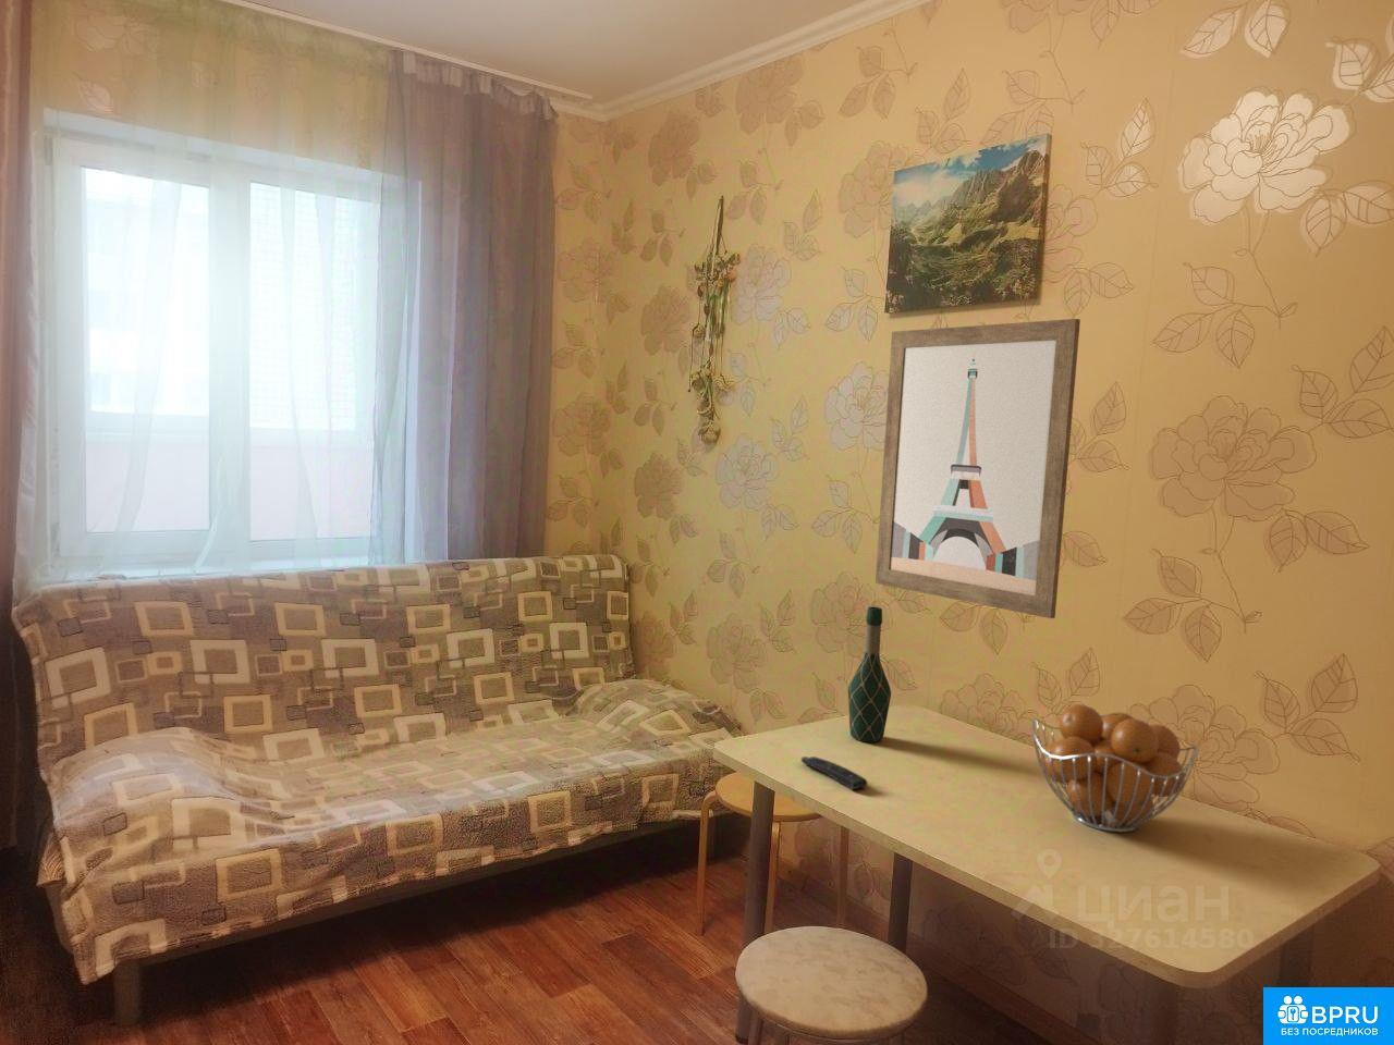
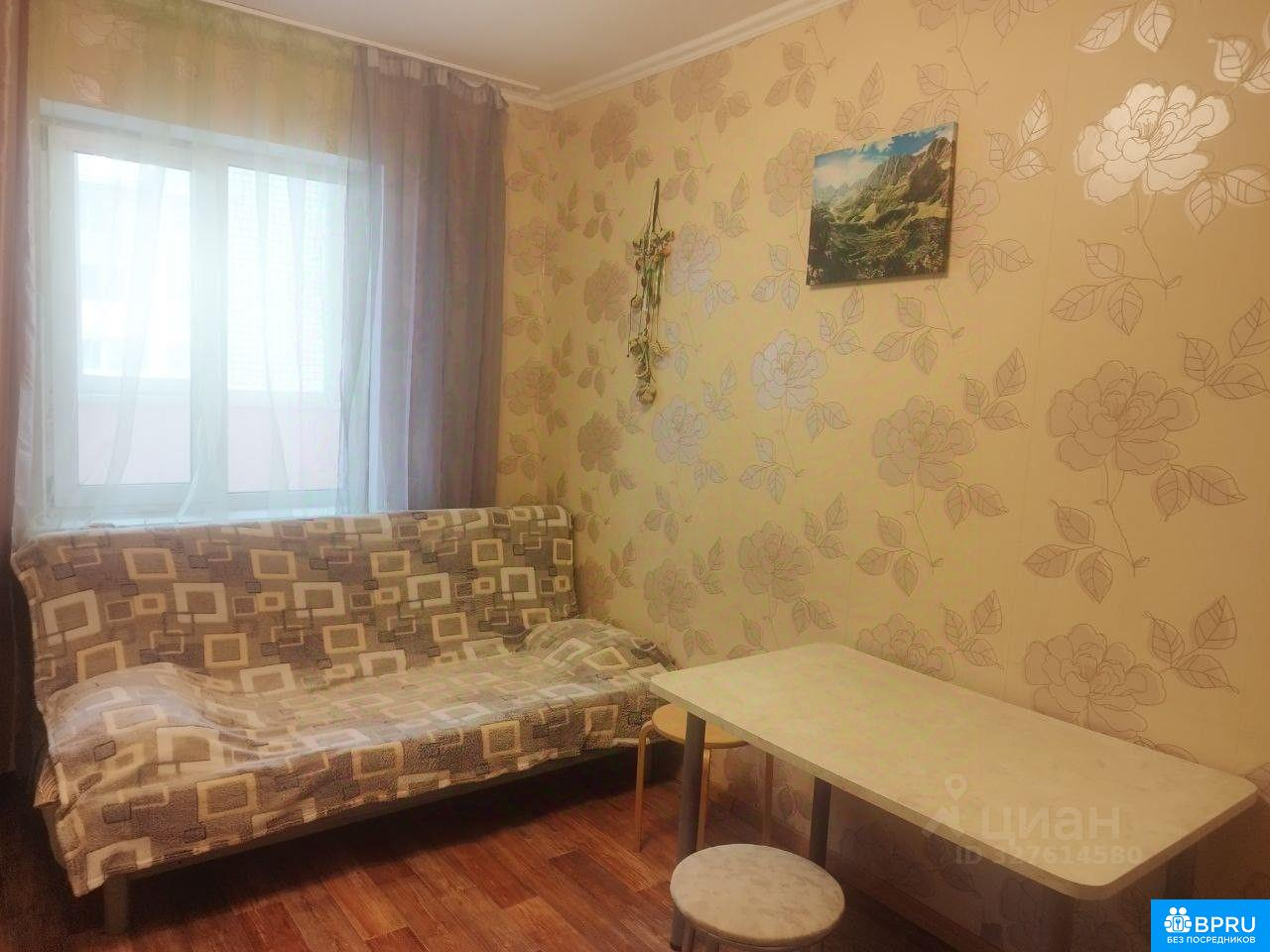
- fruit basket [1032,704,1200,834]
- wall art [875,318,1081,619]
- wine bottle [847,606,892,742]
- remote control [800,755,869,790]
